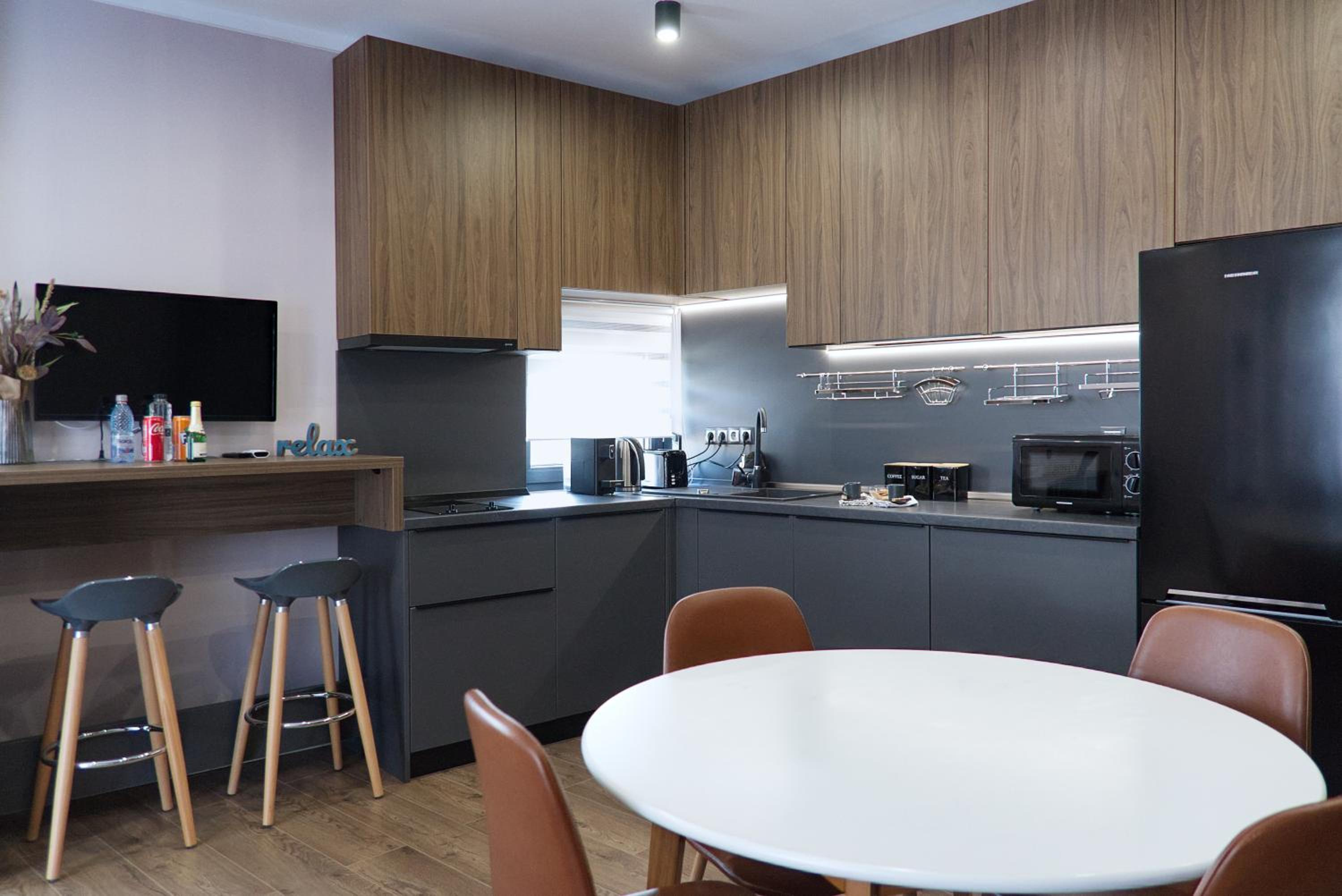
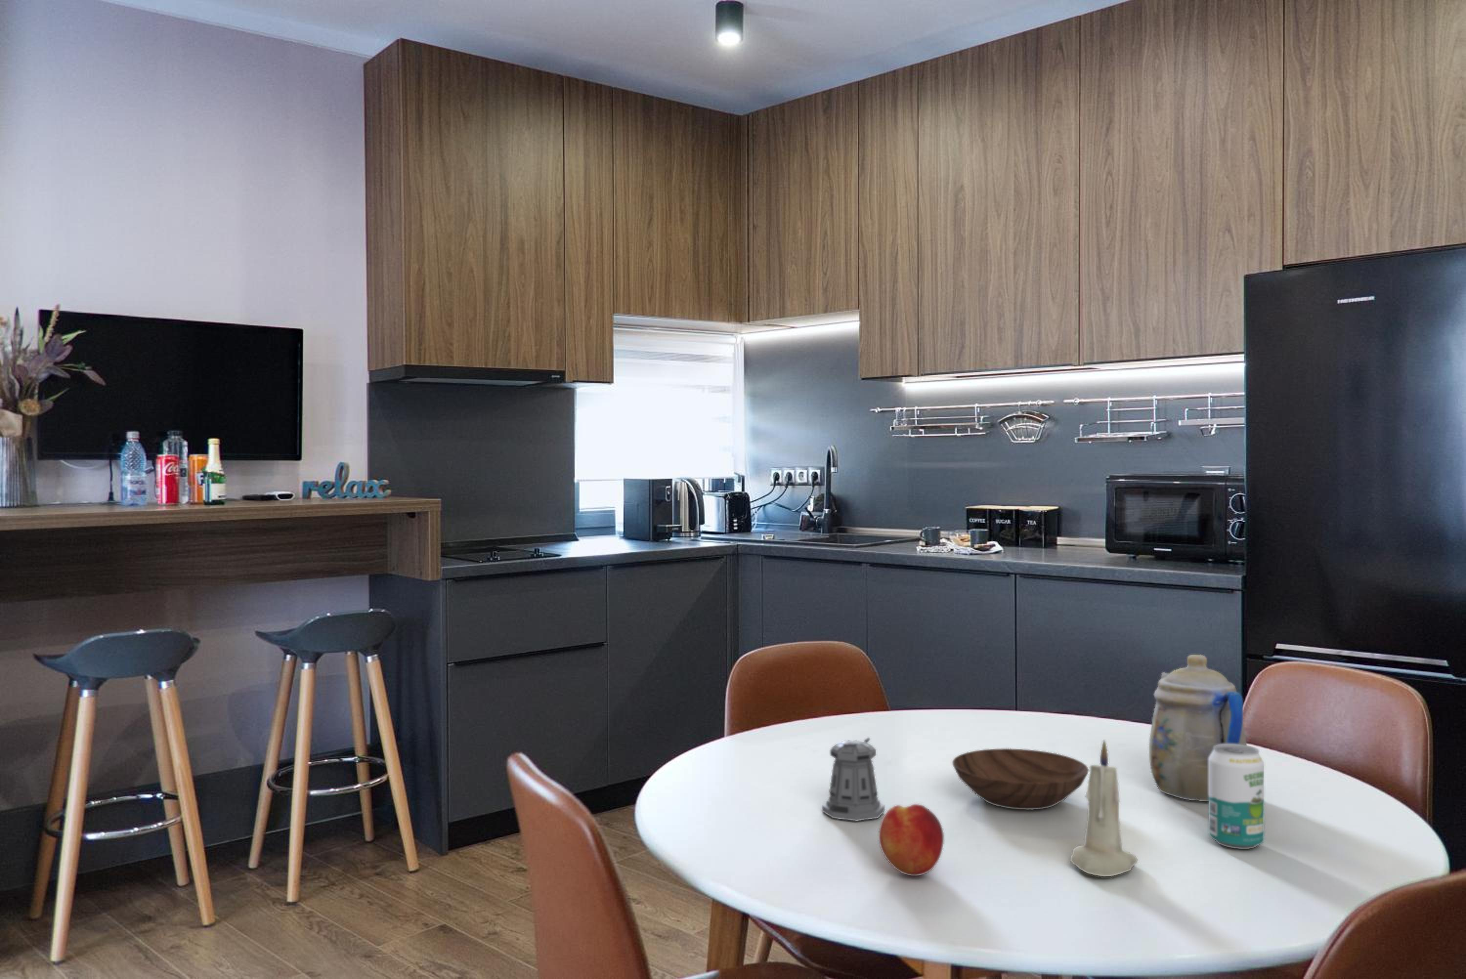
+ peach [878,803,944,876]
+ pepper shaker [821,738,885,822]
+ beverage can [1208,743,1265,850]
+ candle [1069,739,1138,877]
+ bowl [951,748,1089,811]
+ teapot [1148,654,1248,802]
